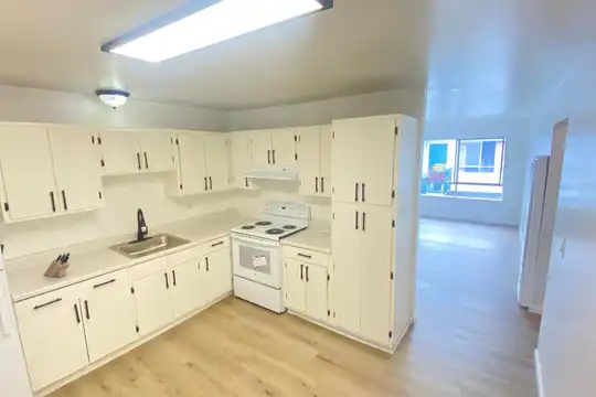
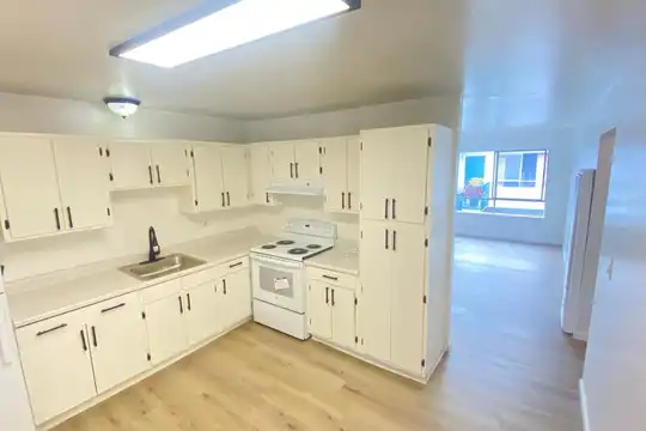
- knife block [43,251,71,278]
